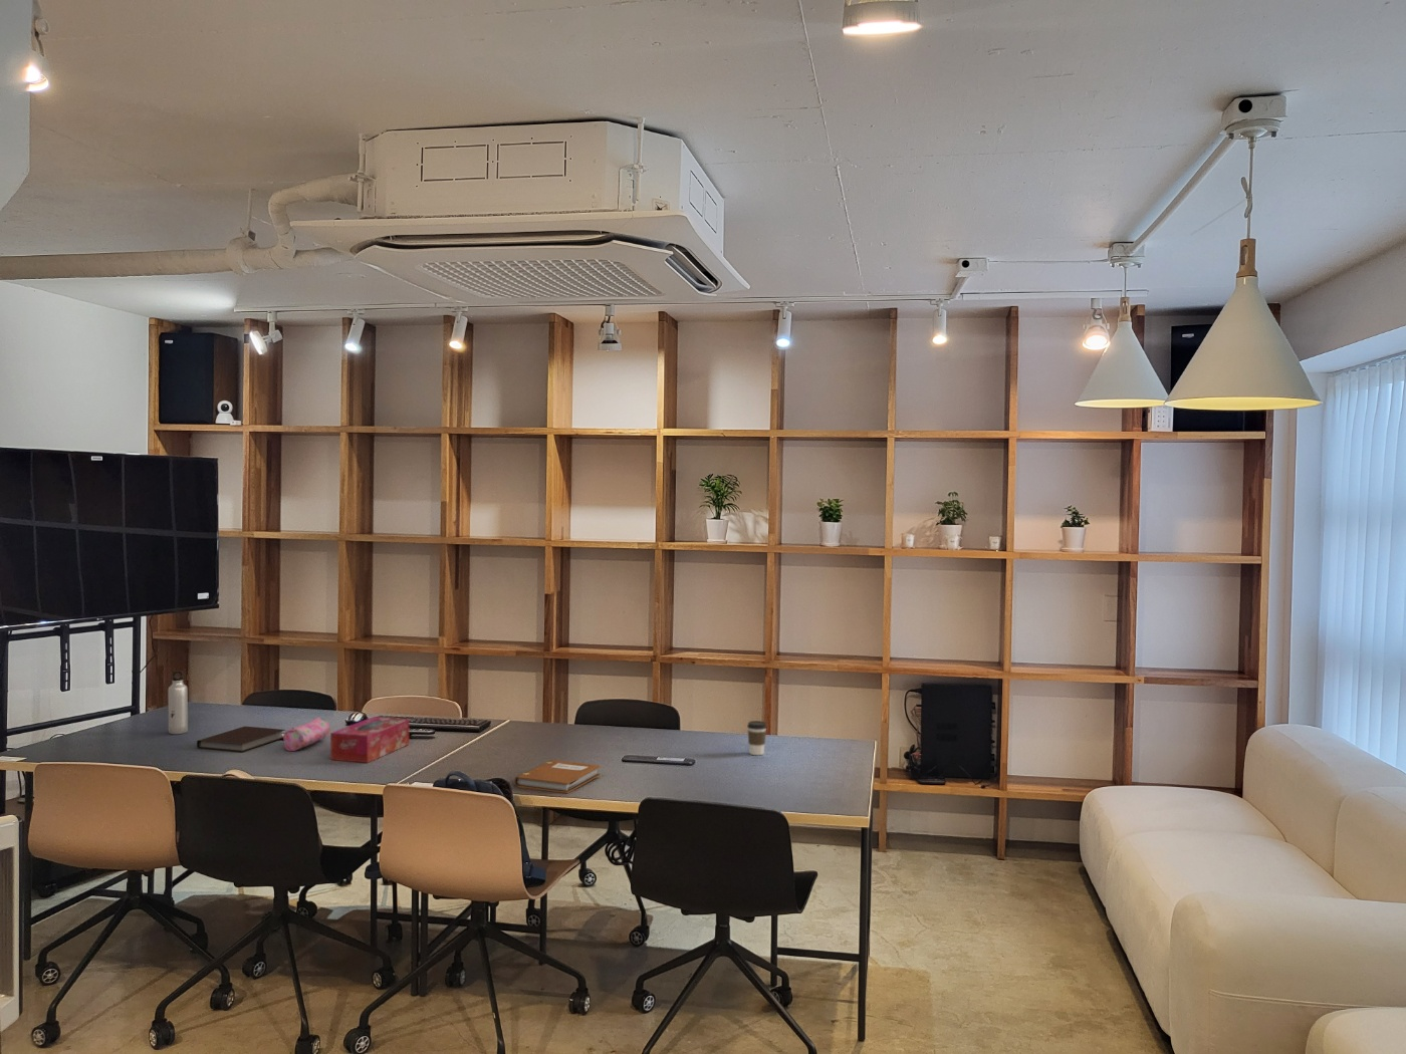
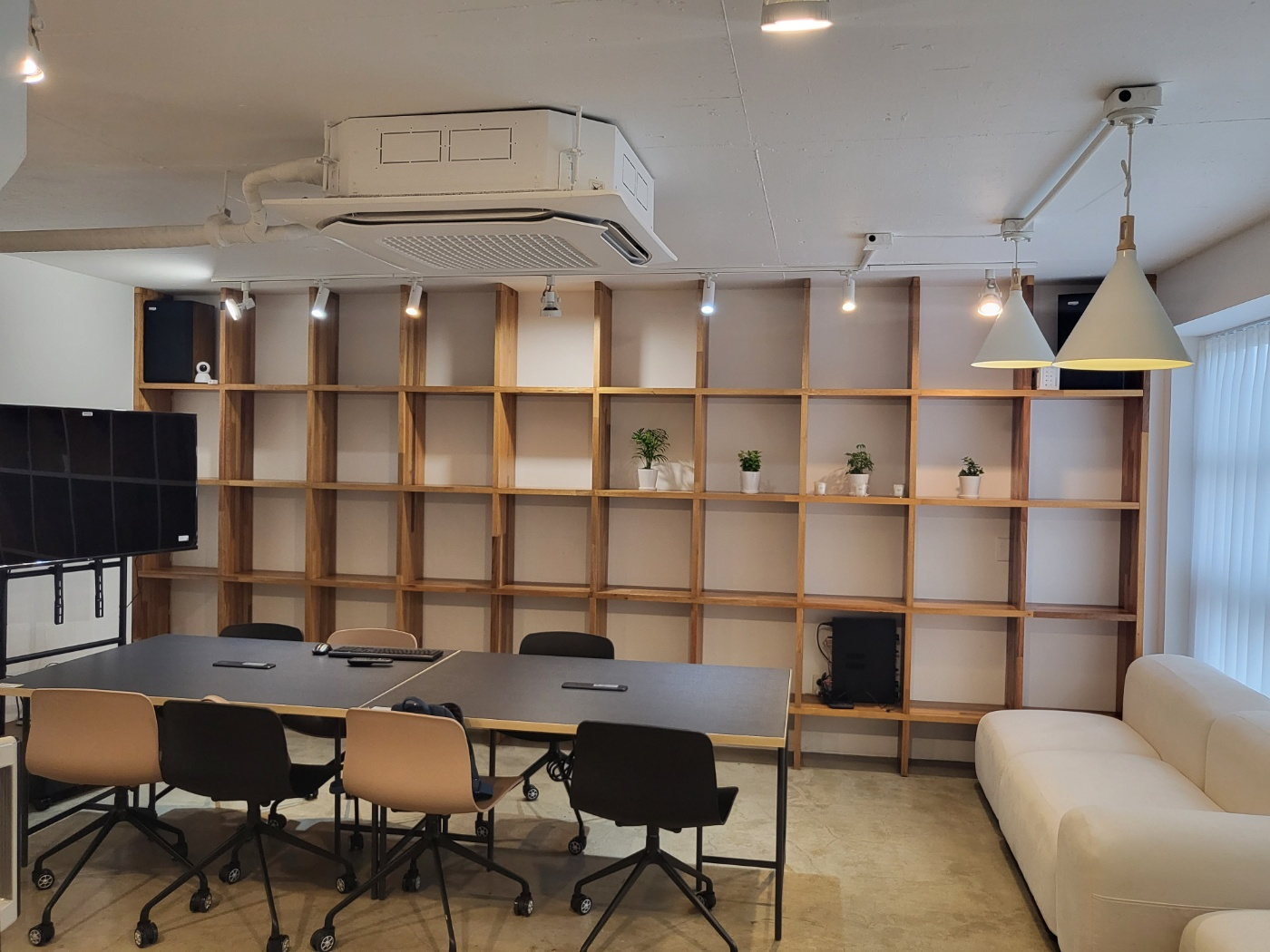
- tissue box [330,715,410,764]
- water bottle [167,671,189,735]
- coffee cup [746,720,767,756]
- pencil case [282,716,331,752]
- notebook [514,758,601,794]
- notebook [196,726,287,753]
